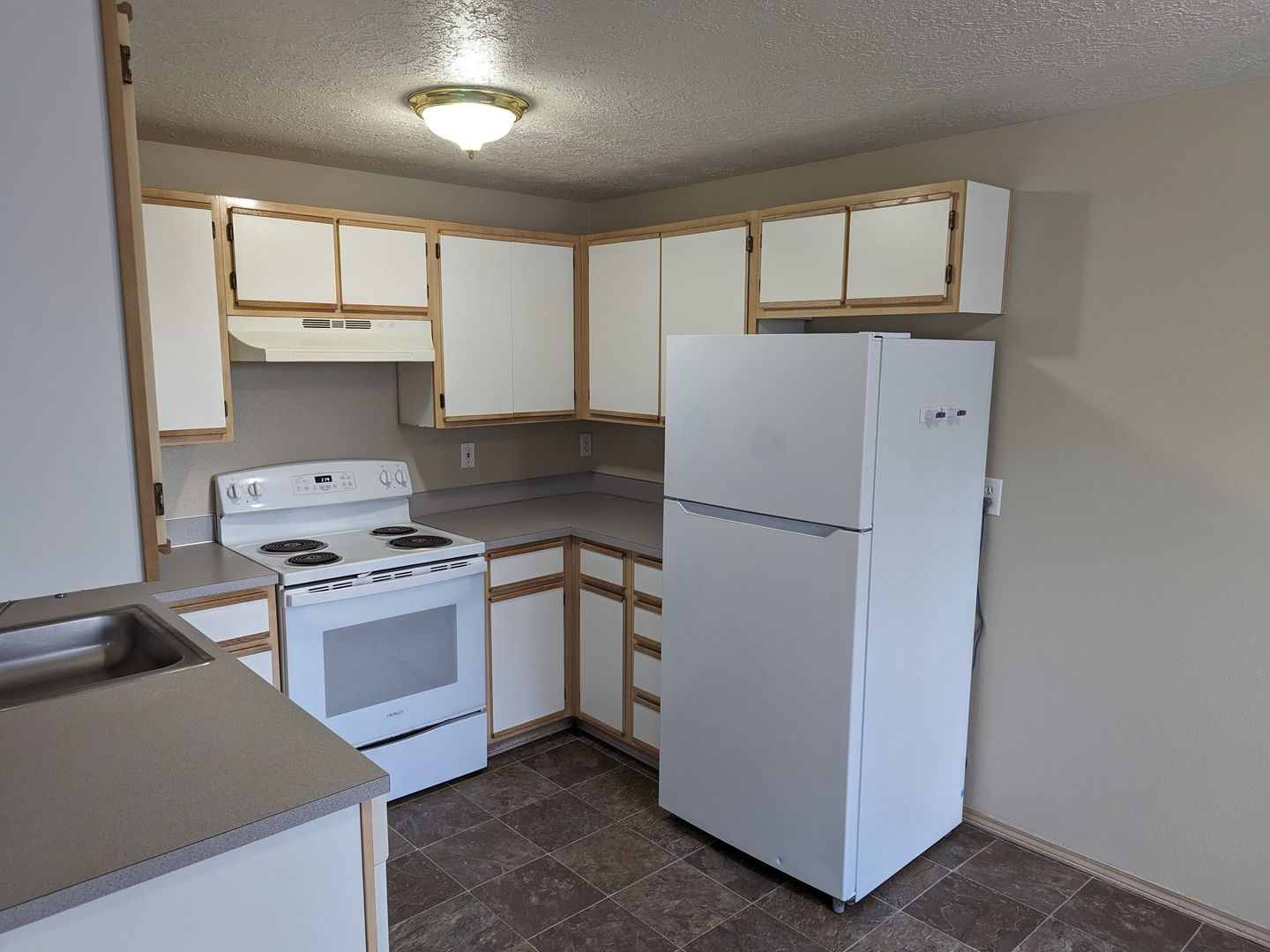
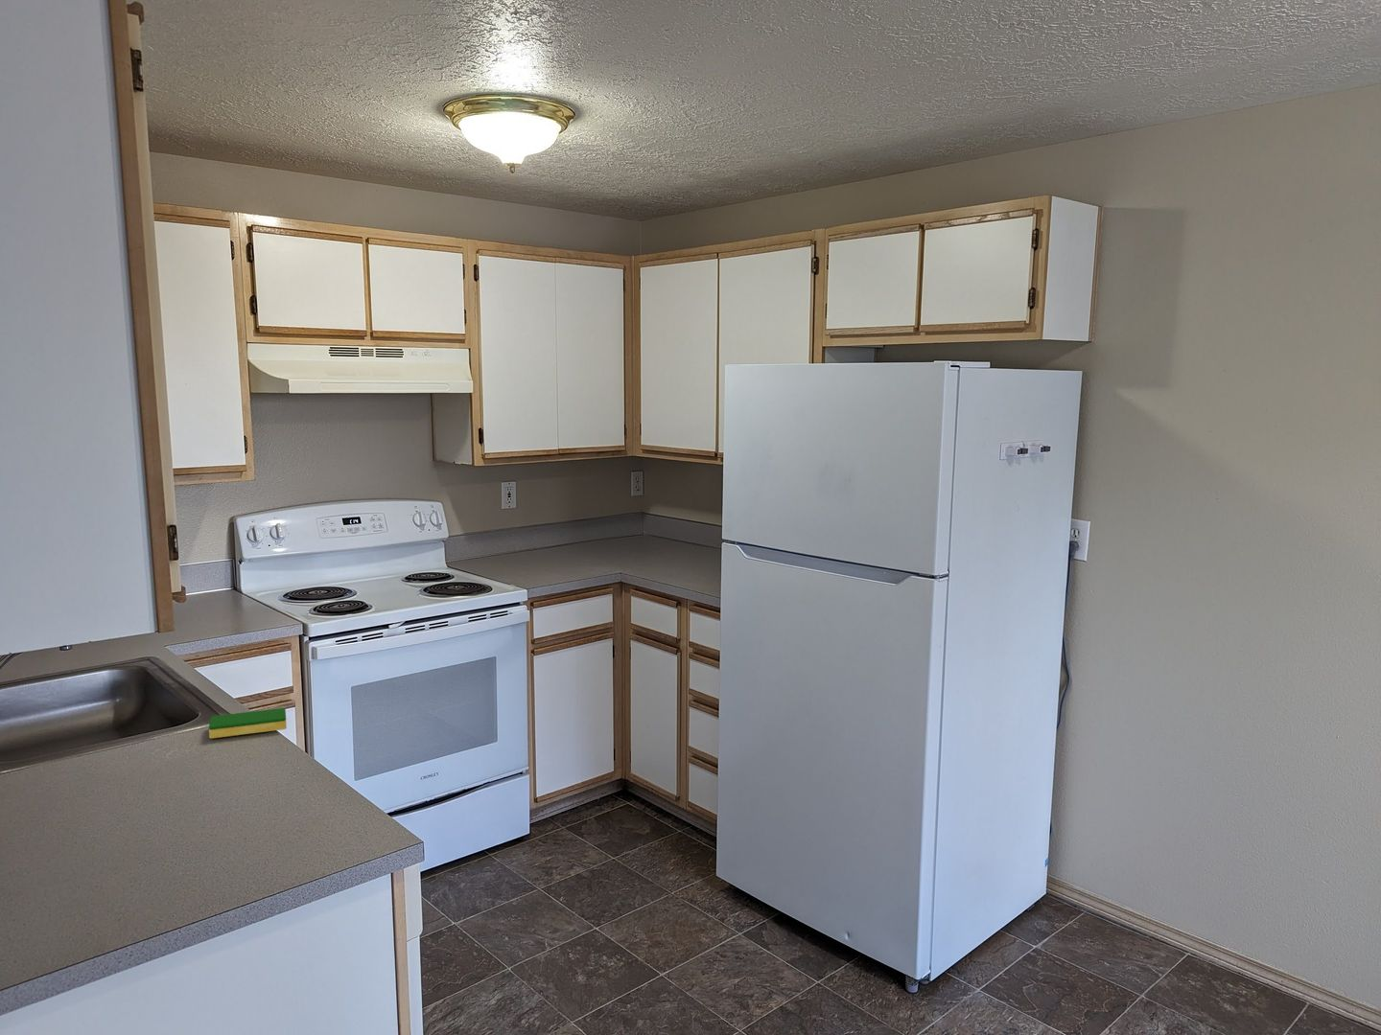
+ dish sponge [208,708,288,740]
